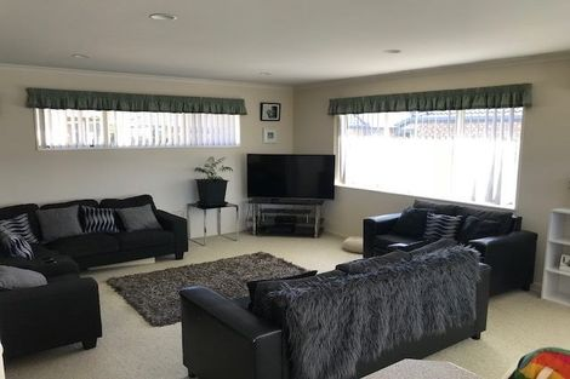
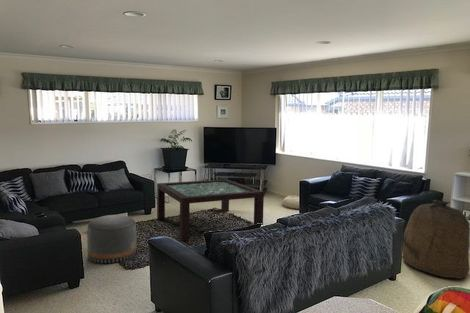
+ pouf [86,214,137,264]
+ coffee table [156,178,265,242]
+ bag [401,199,470,280]
